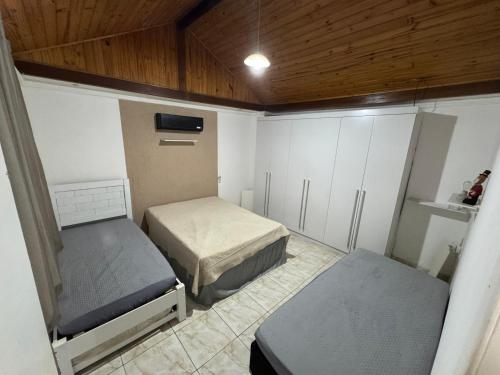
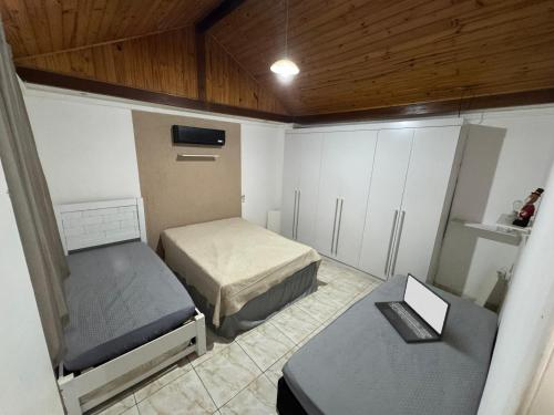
+ laptop [373,272,452,343]
